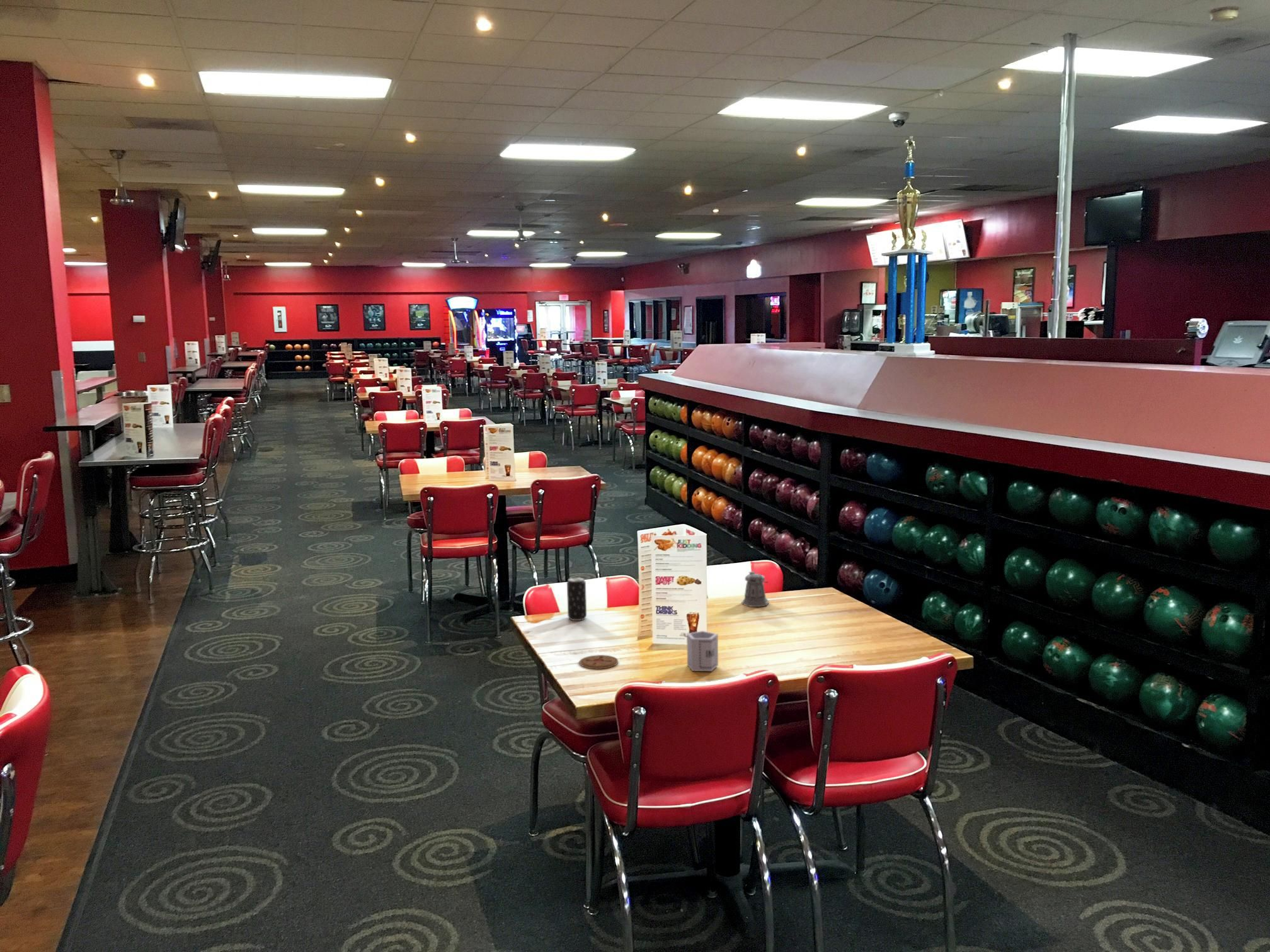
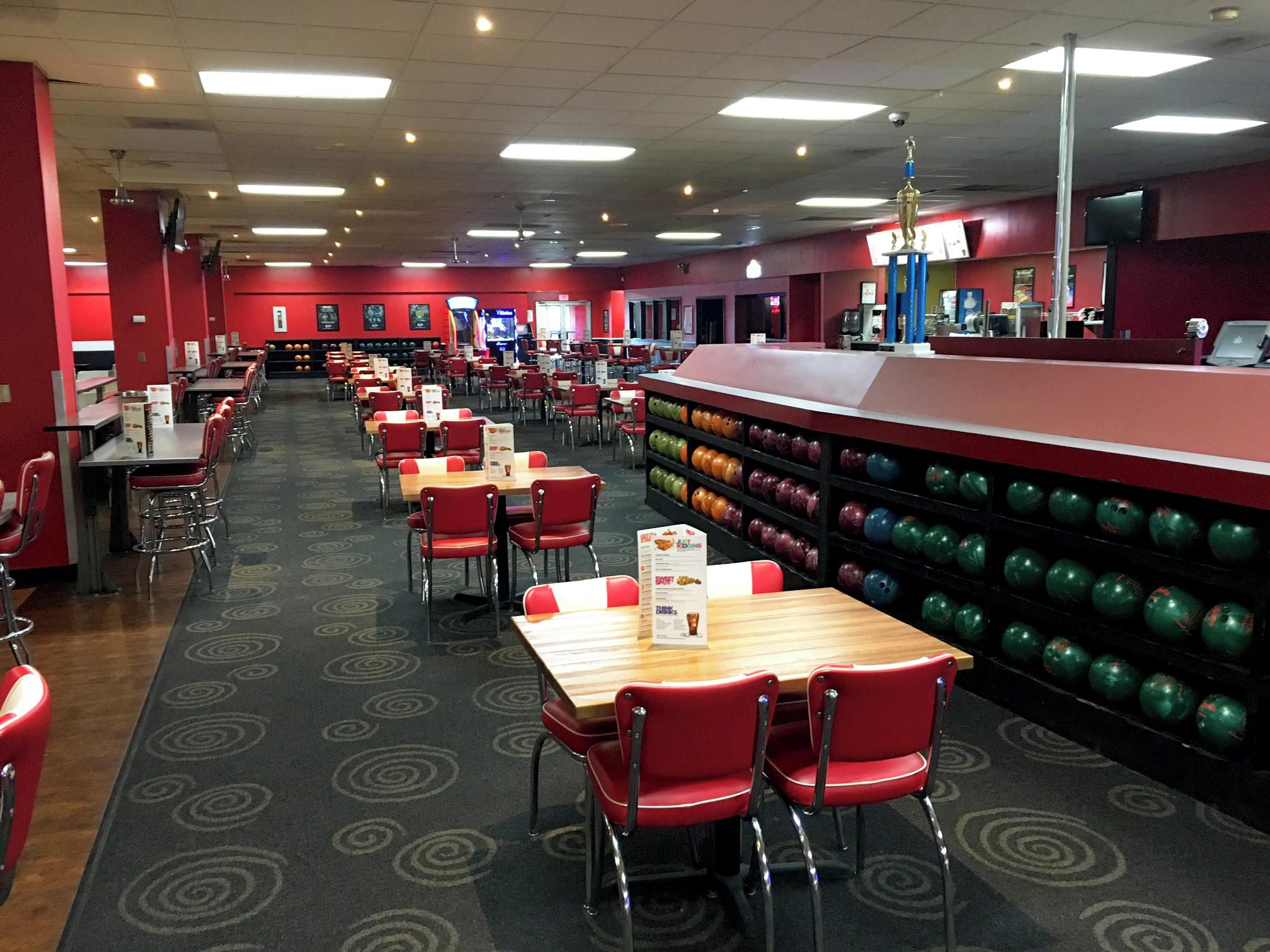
- beverage can [566,577,587,621]
- pepper shaker [741,571,769,608]
- cup [686,630,719,672]
- coaster [579,654,619,670]
